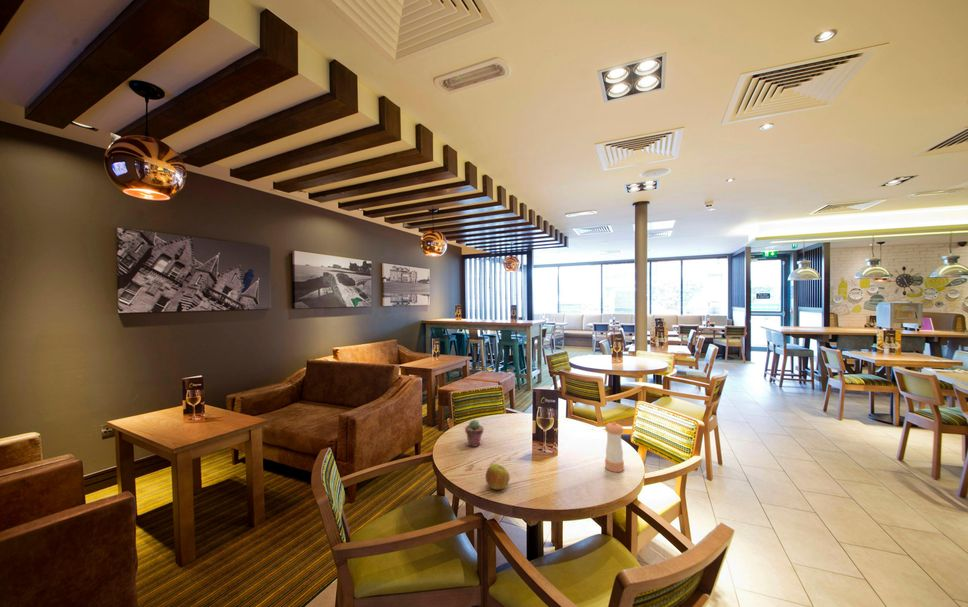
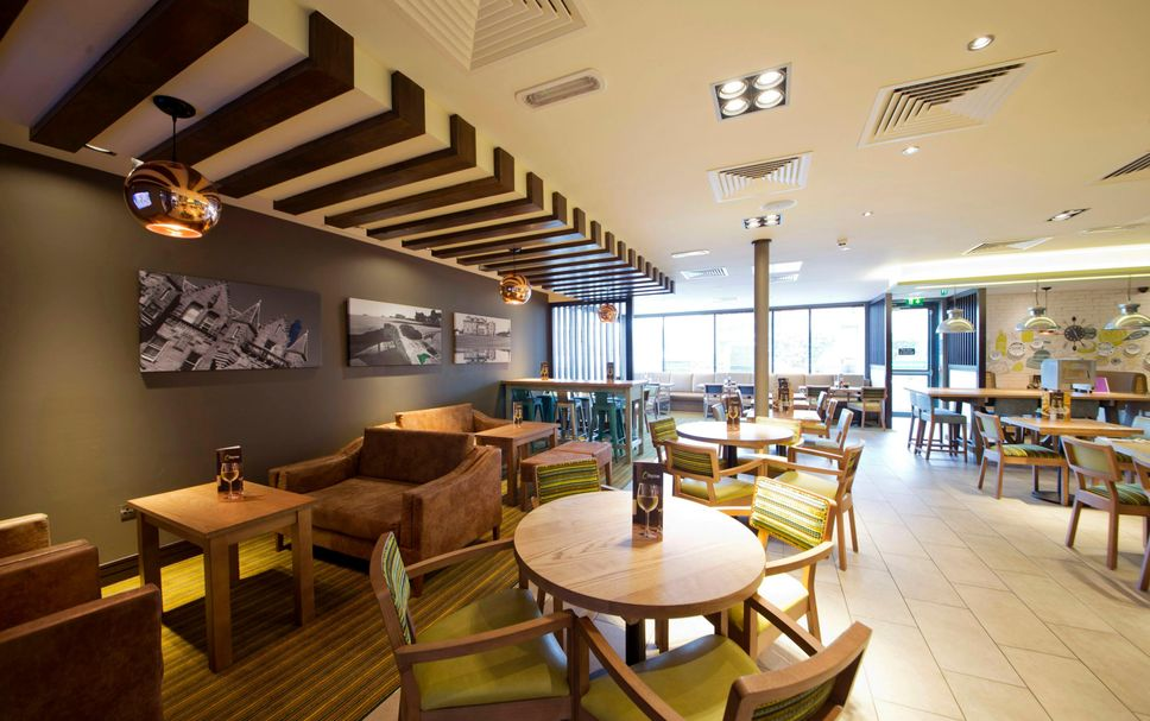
- potted succulent [464,419,485,448]
- pepper shaker [604,421,625,473]
- apple [485,463,511,490]
